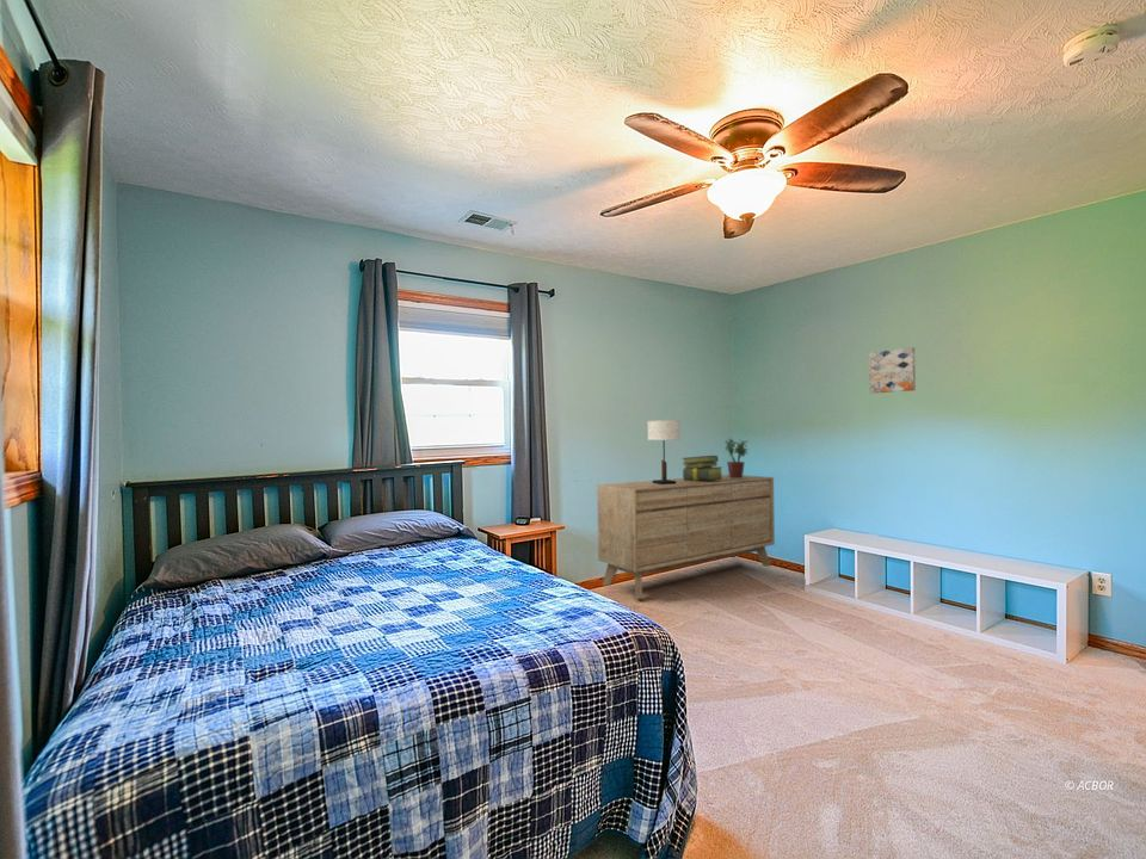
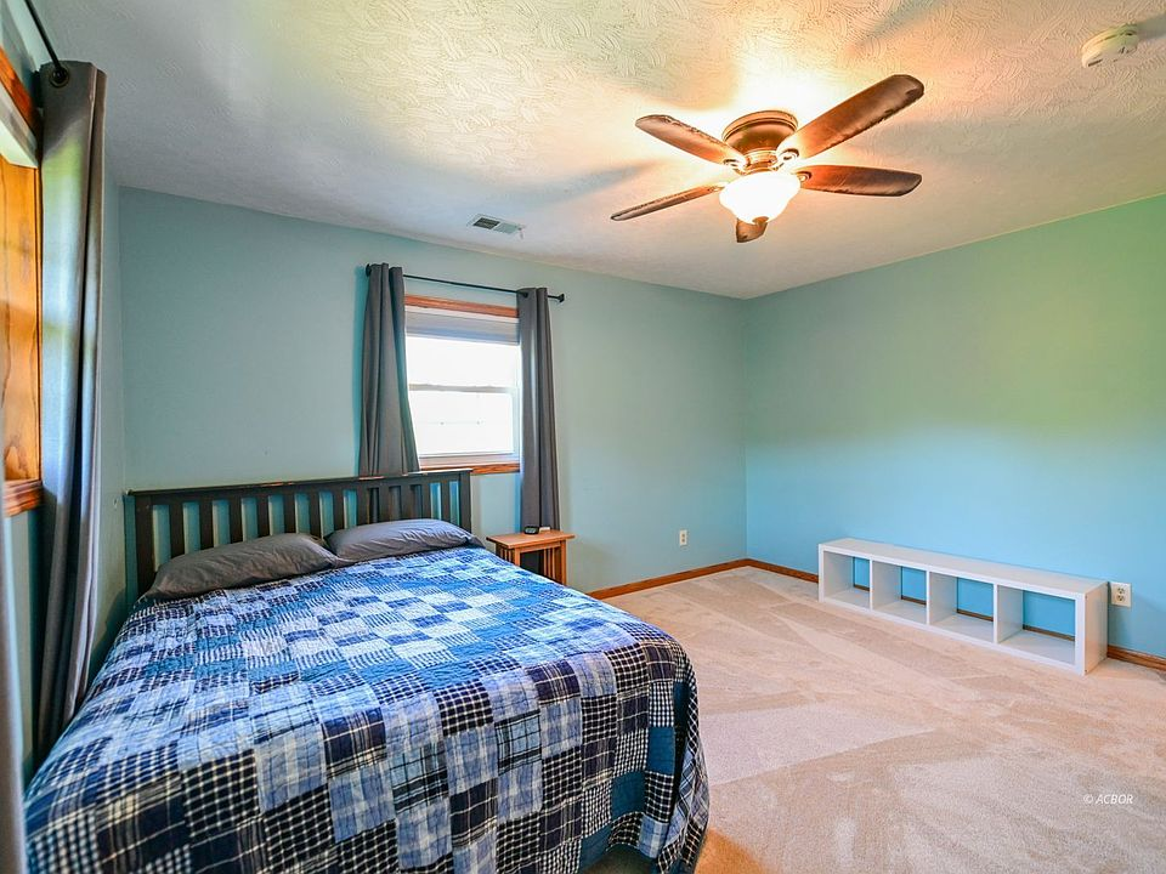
- wall art [868,346,917,395]
- sideboard [596,474,776,600]
- stack of books [680,455,723,481]
- potted plant [723,438,751,478]
- table lamp [647,419,682,484]
